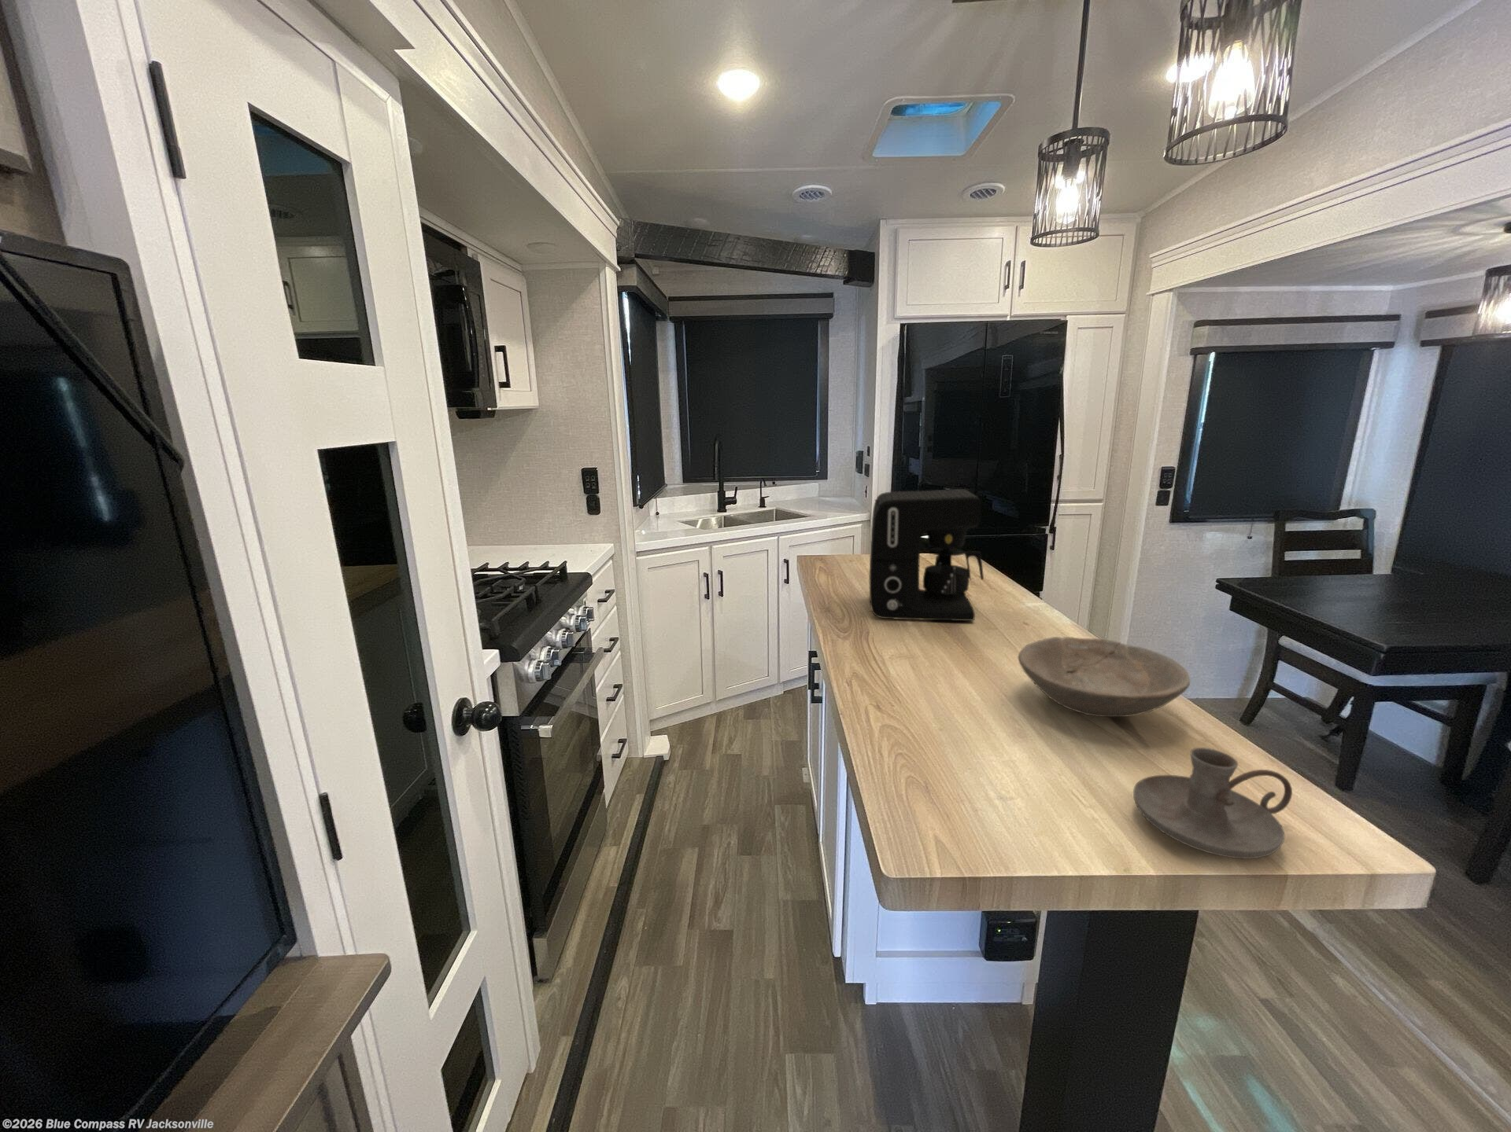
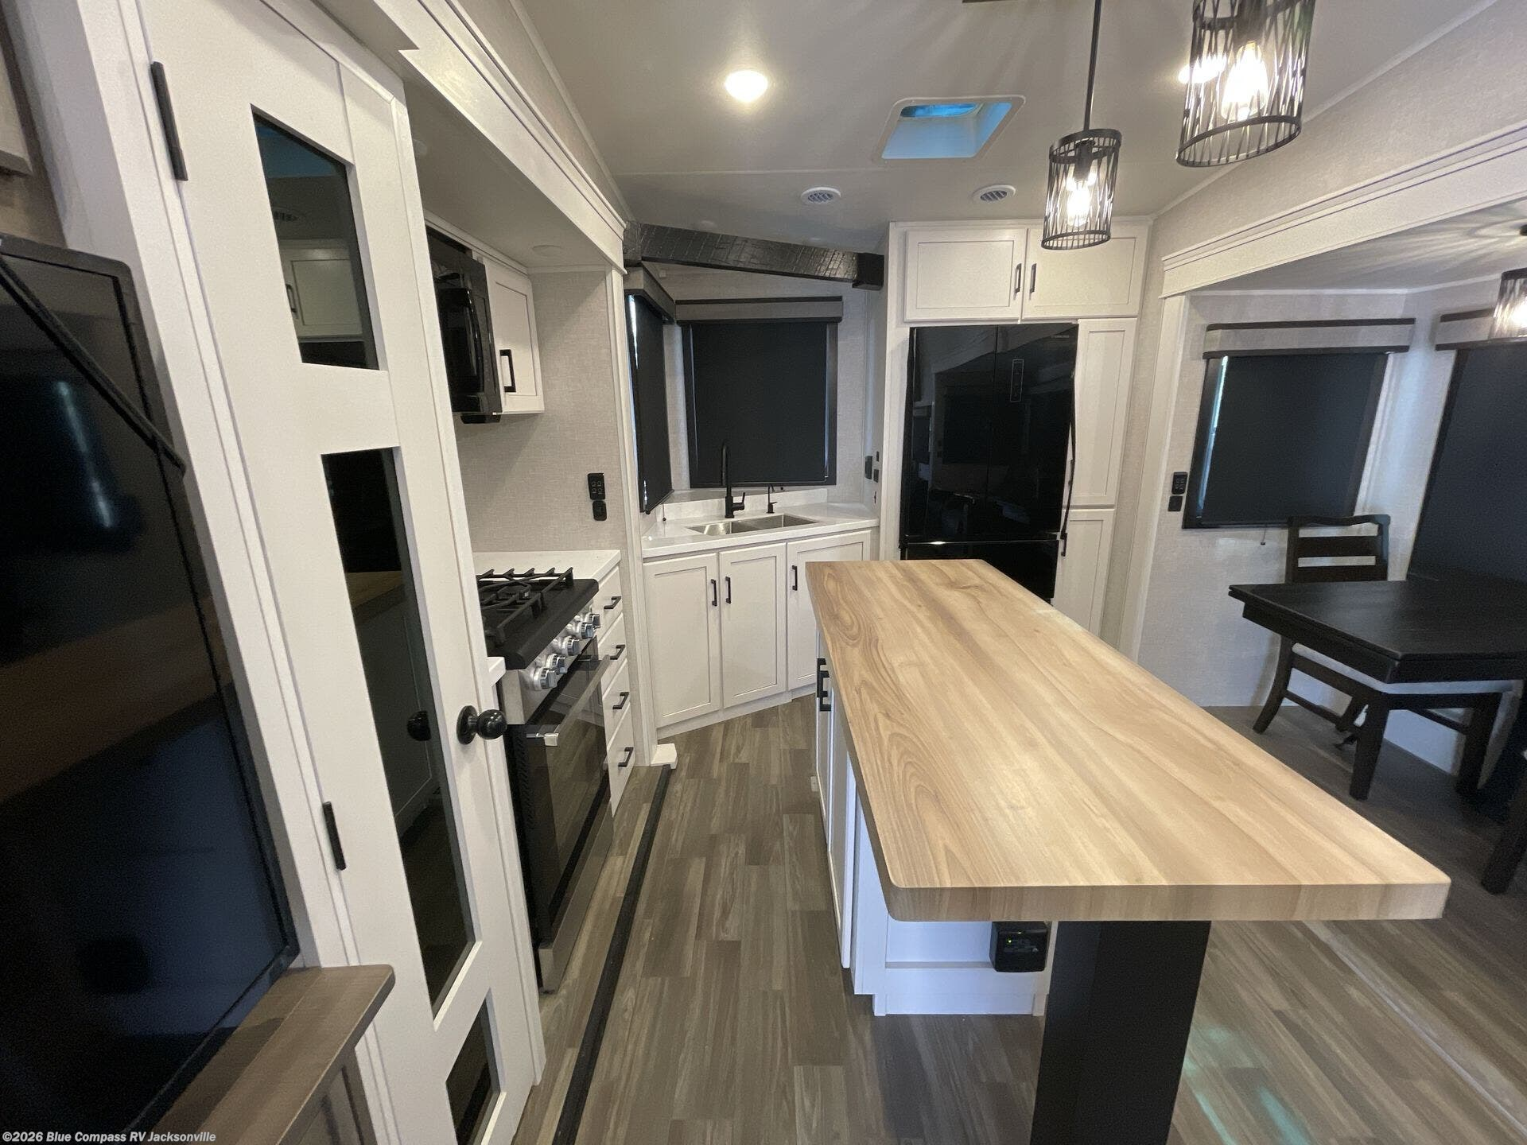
- coffee maker [869,489,984,622]
- candle holder [1133,747,1293,860]
- bowl [1017,636,1191,718]
